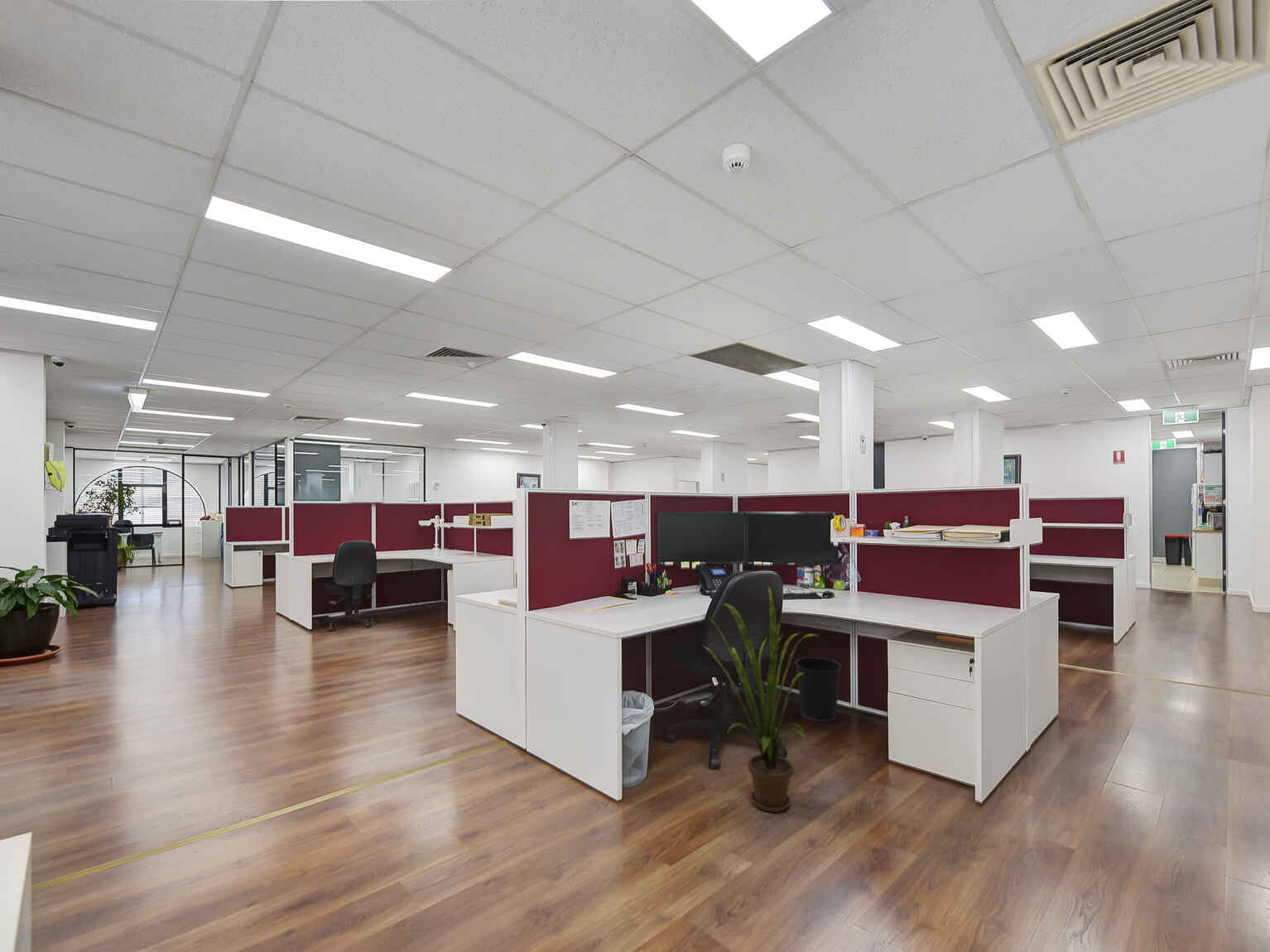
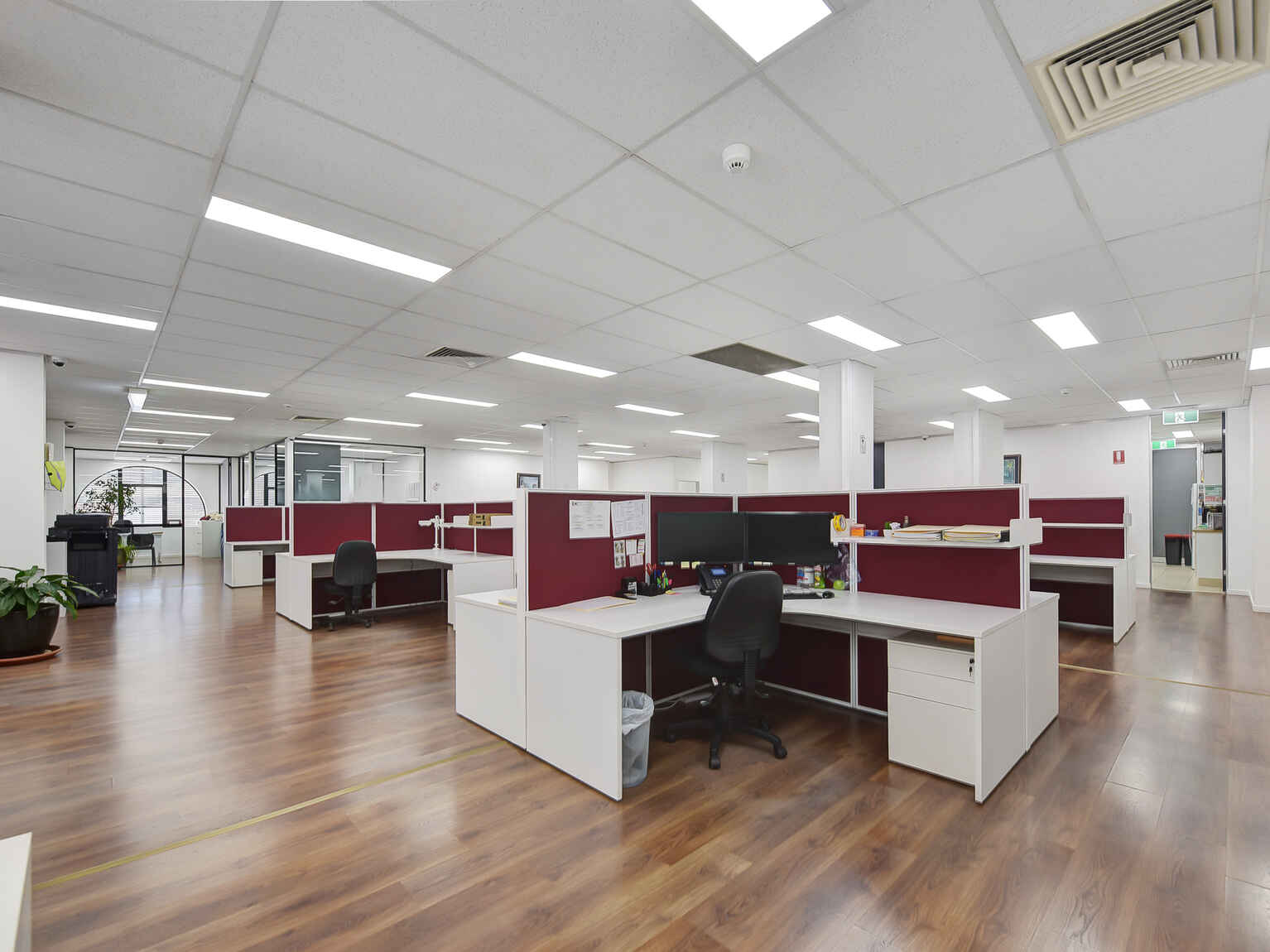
- house plant [701,584,820,813]
- wastebasket [794,656,842,723]
